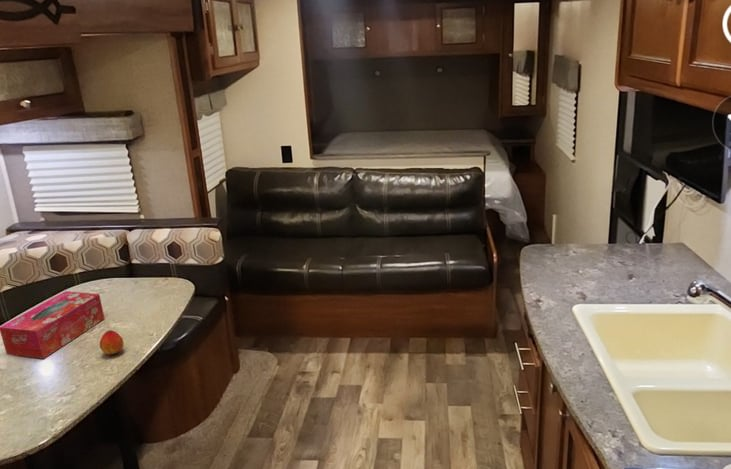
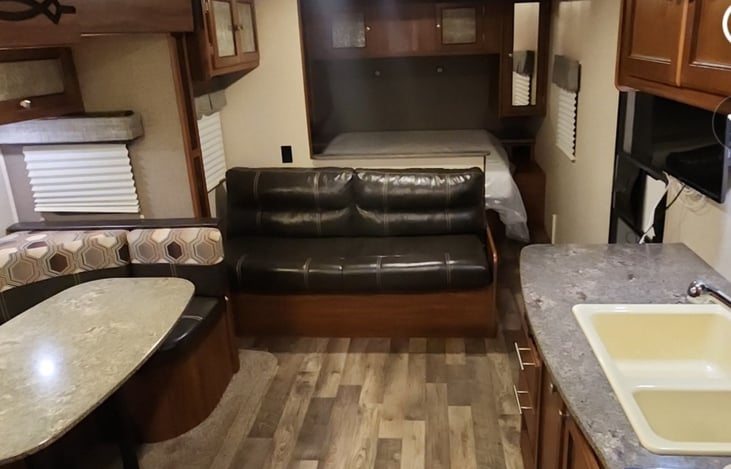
- peach [99,329,125,355]
- tissue box [0,290,106,360]
